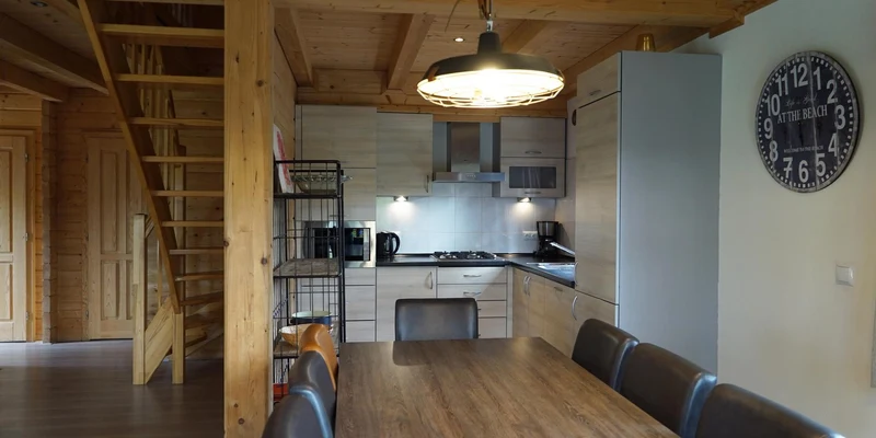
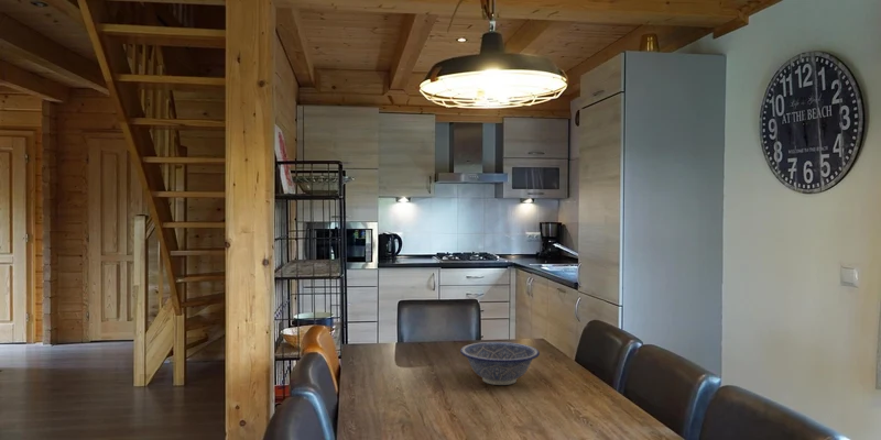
+ decorative bowl [459,341,541,386]
